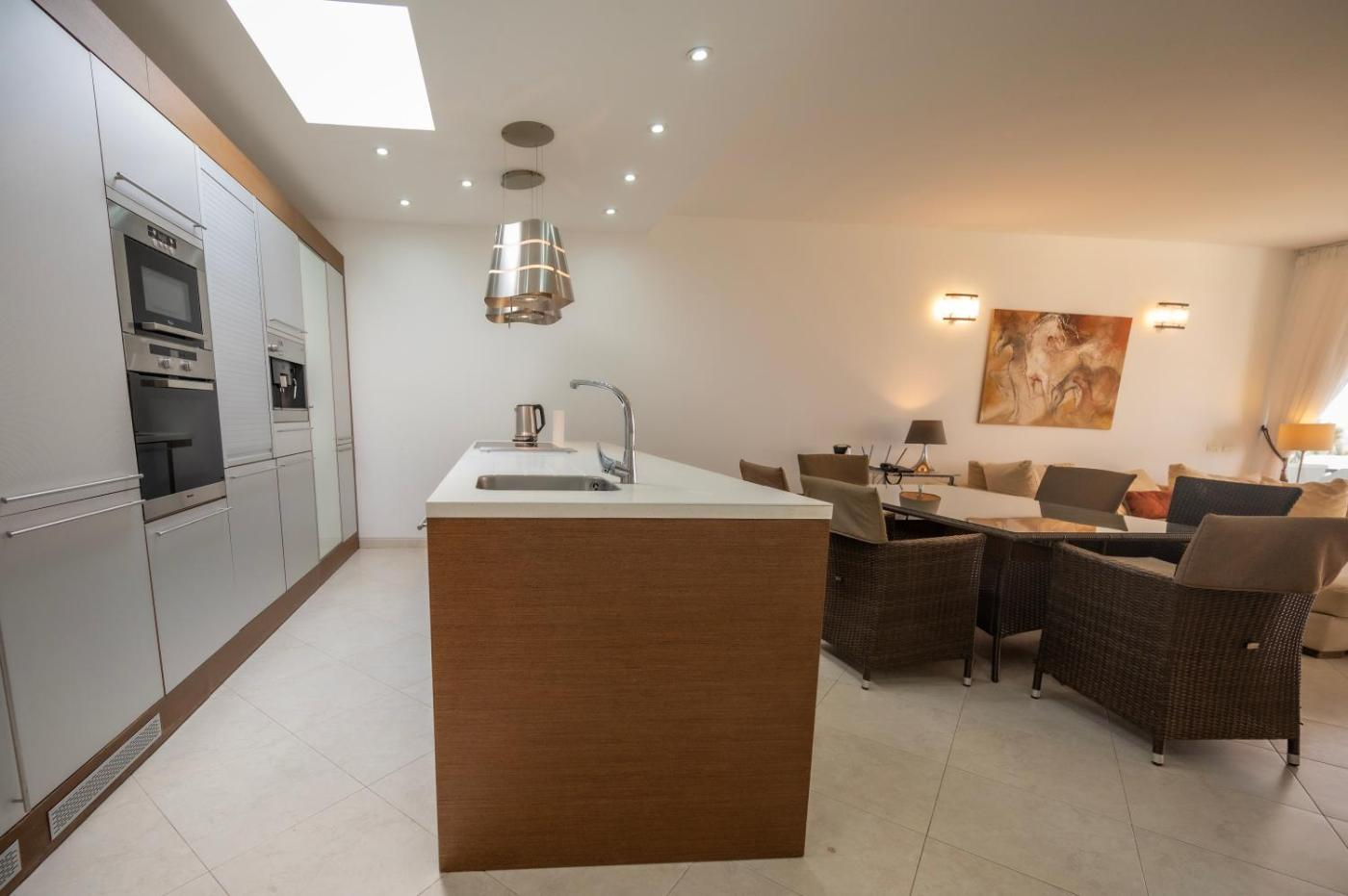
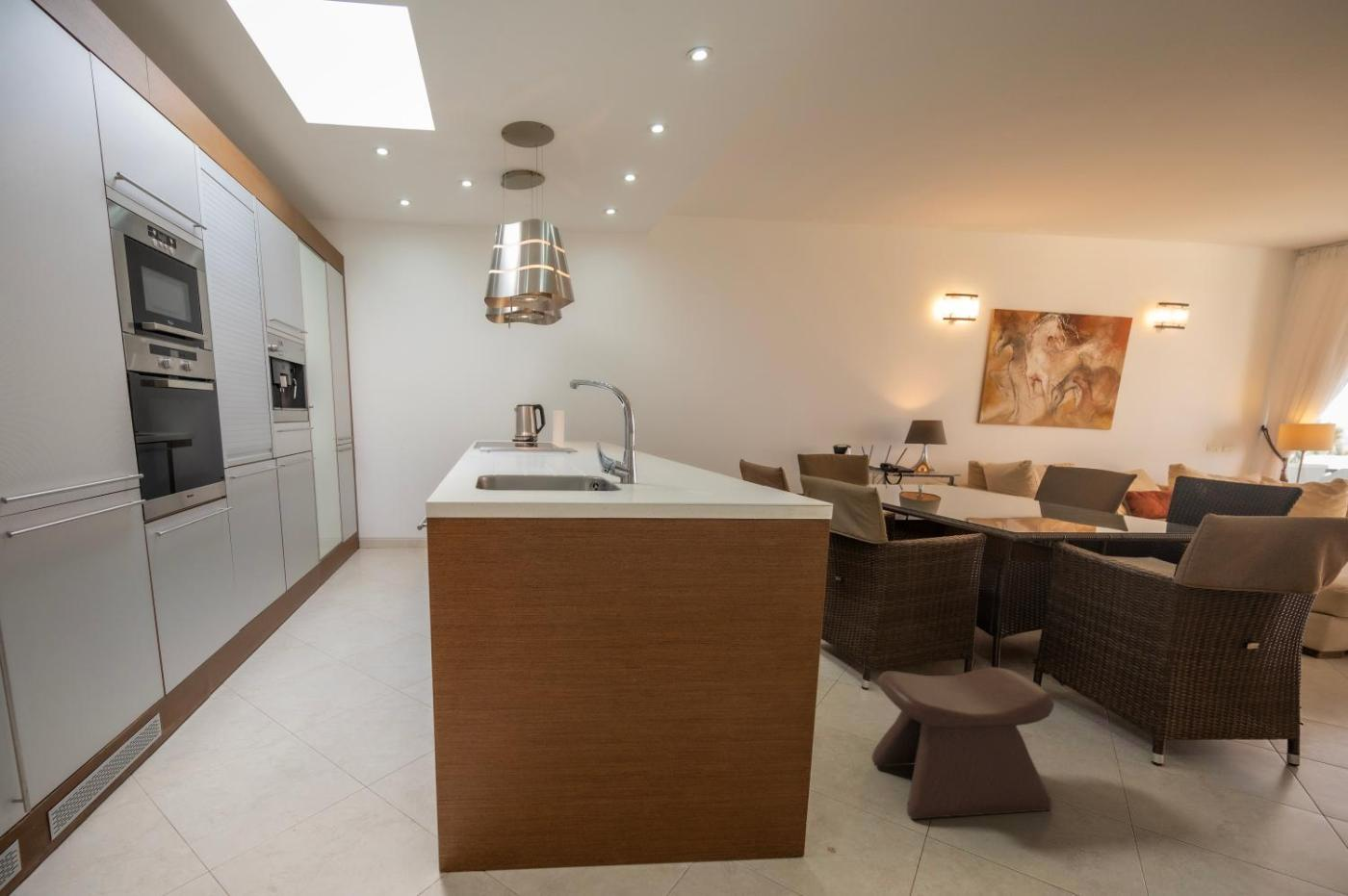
+ stool [870,666,1055,820]
